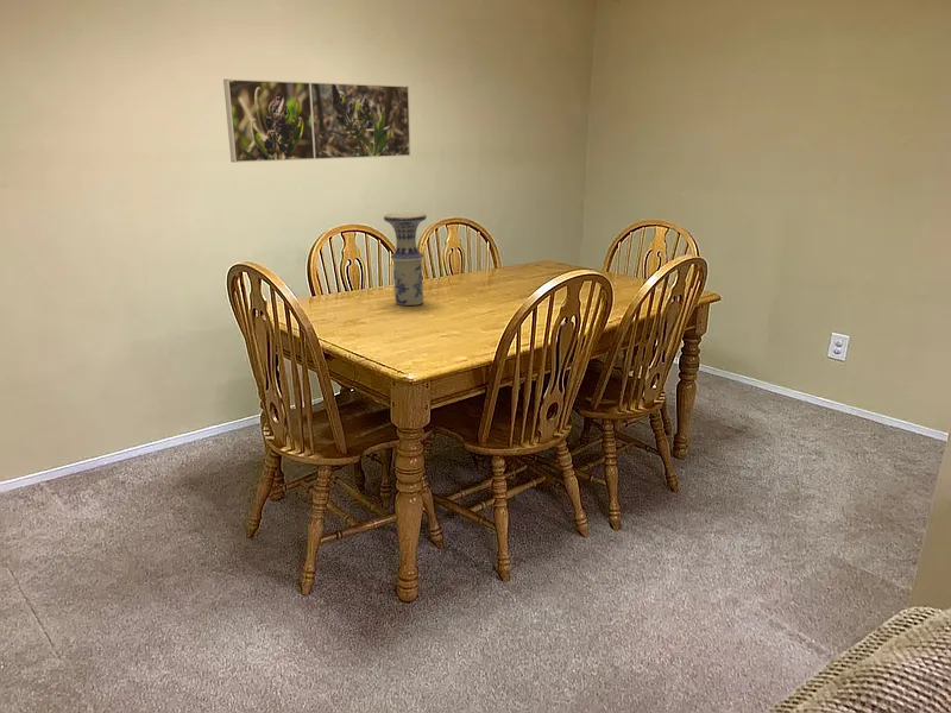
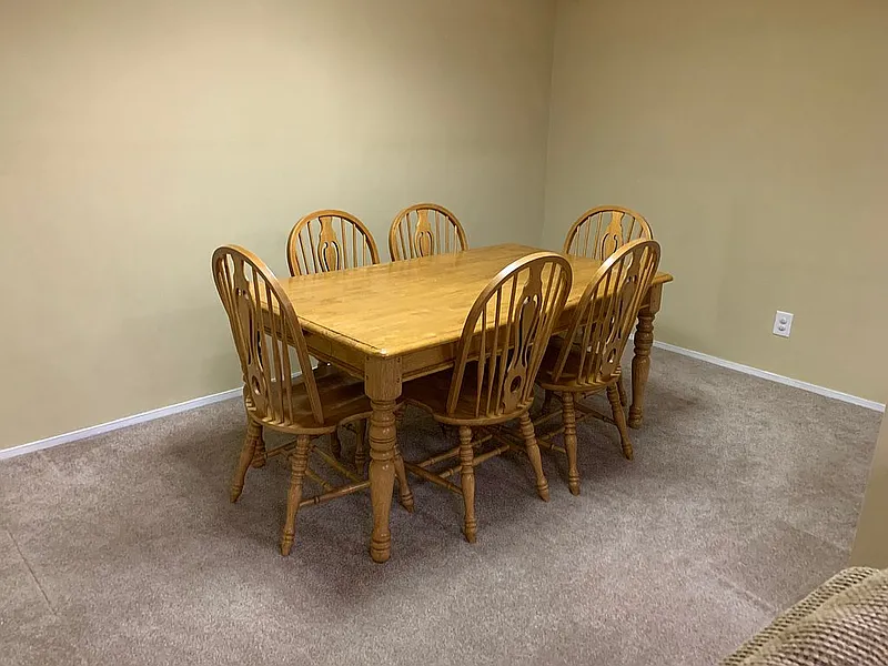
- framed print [222,78,411,164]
- vase [383,212,428,307]
